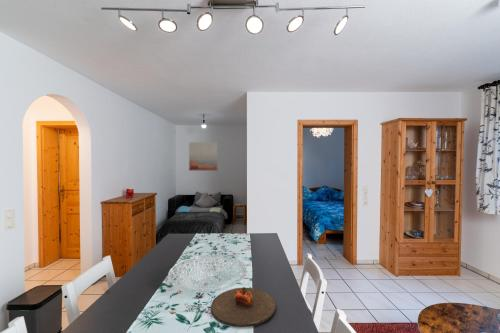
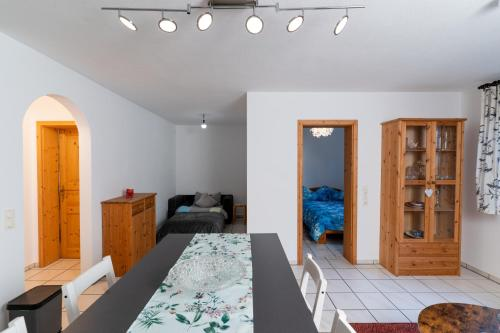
- plate [210,286,277,328]
- wall art [188,141,218,172]
